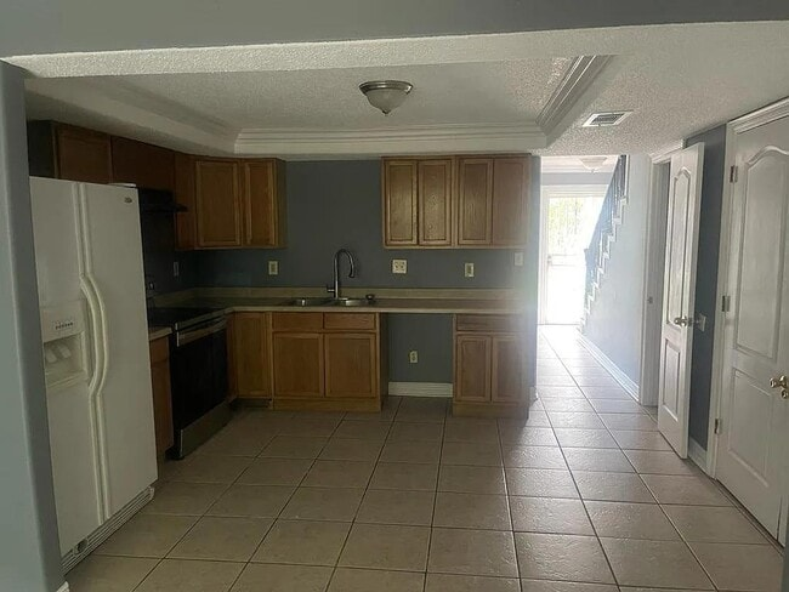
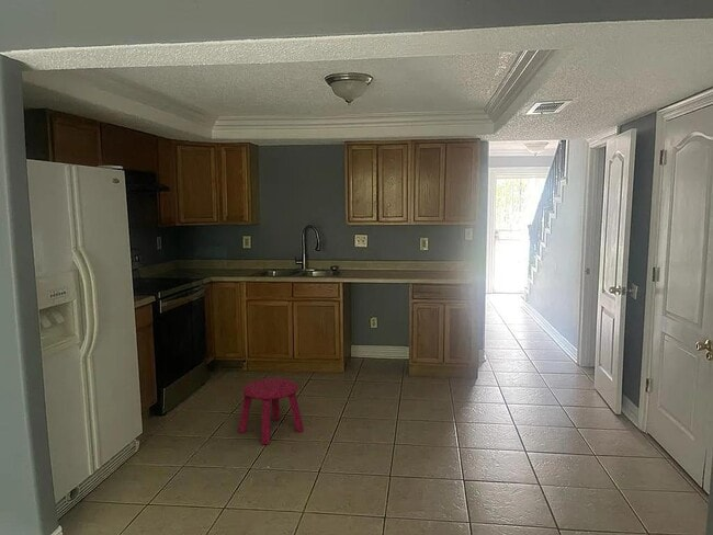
+ stool [237,377,305,445]
